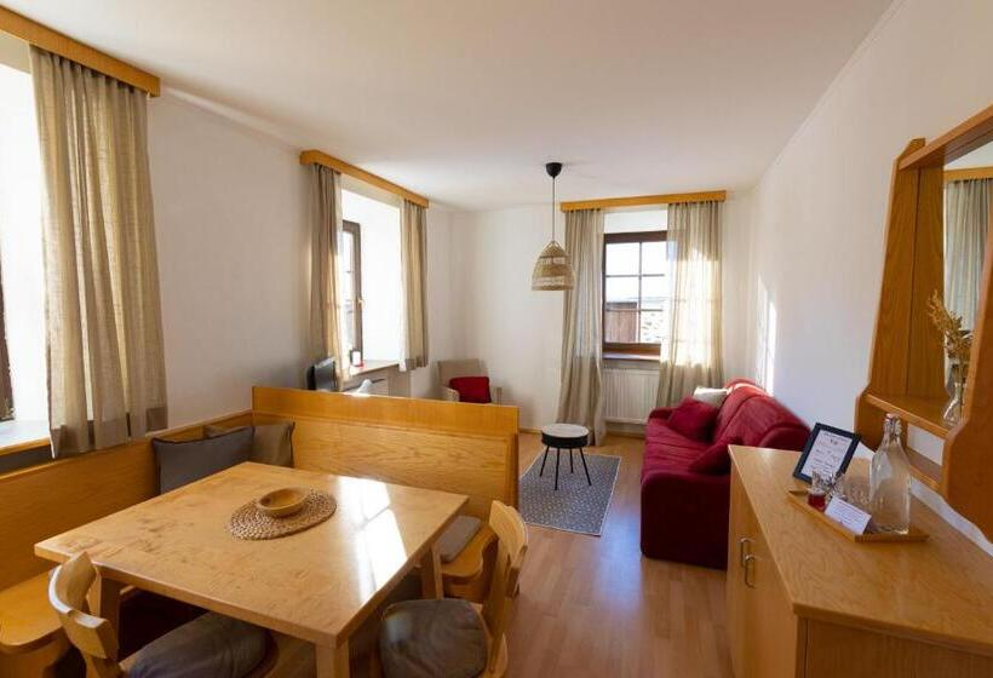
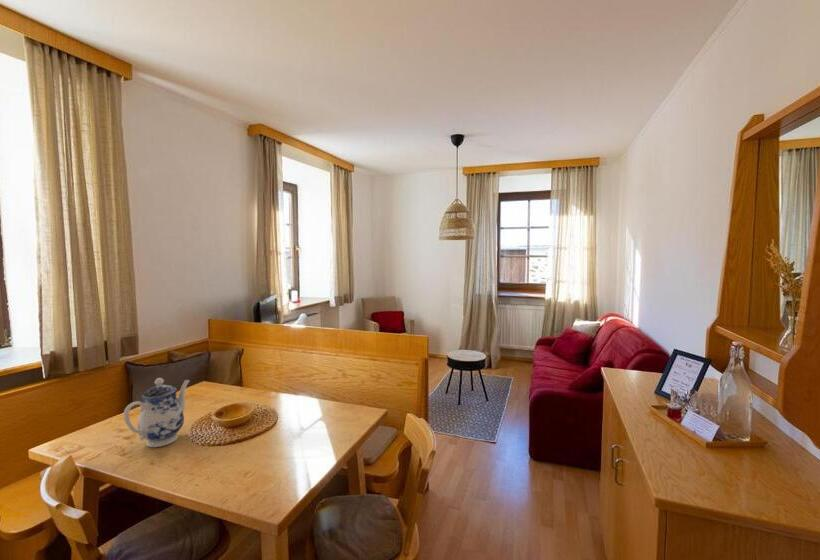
+ teapot [123,377,191,448]
